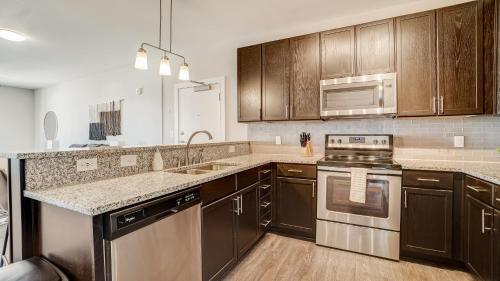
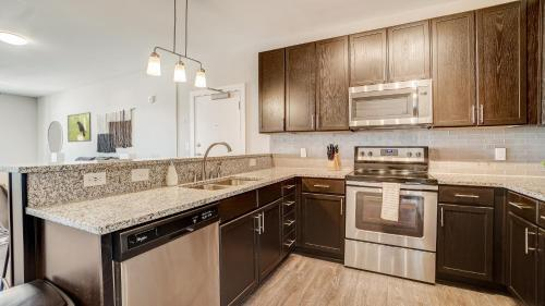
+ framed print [66,111,93,143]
